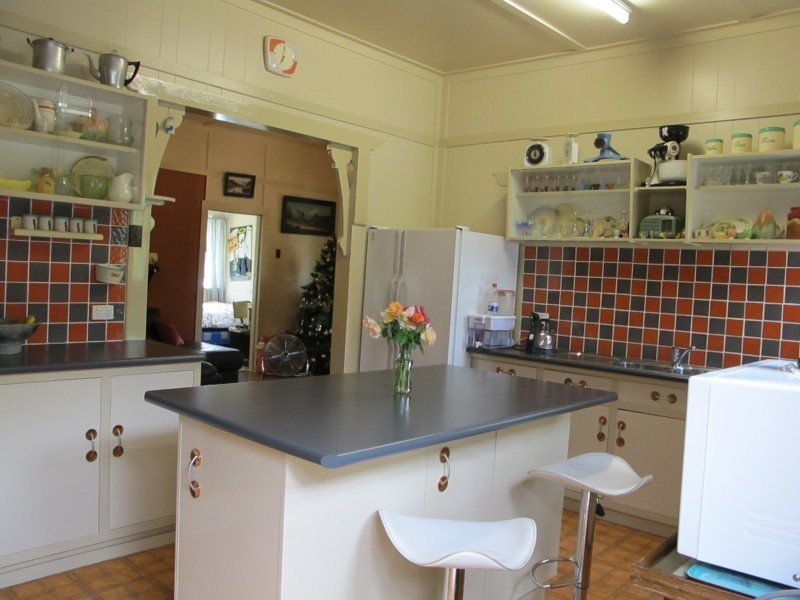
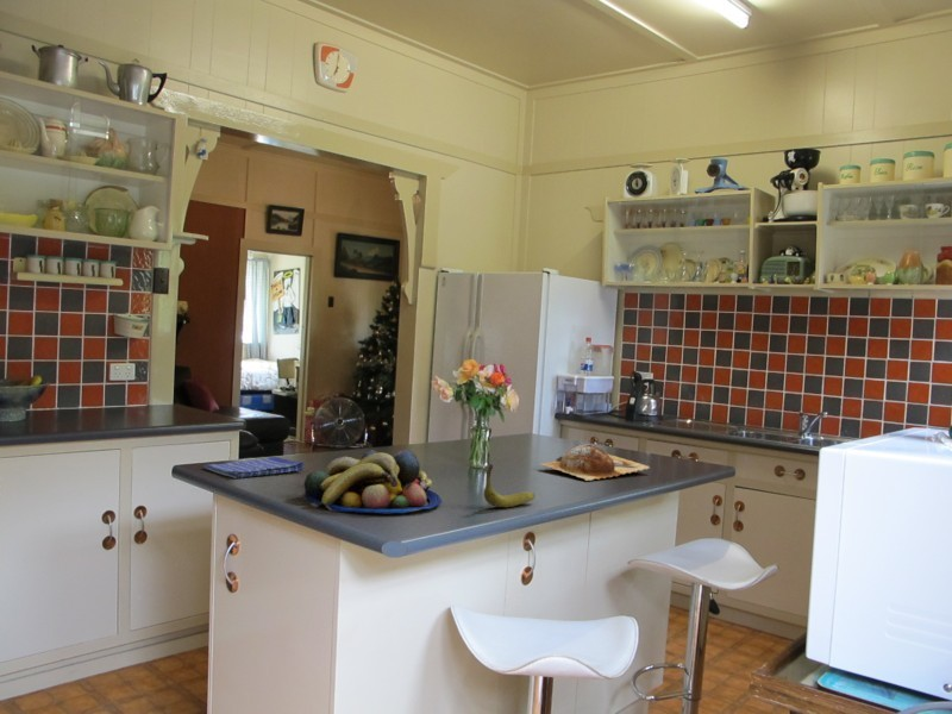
+ fruit bowl [302,449,443,515]
+ banana [483,463,537,508]
+ dish towel [202,456,305,480]
+ chopping board [541,444,651,482]
